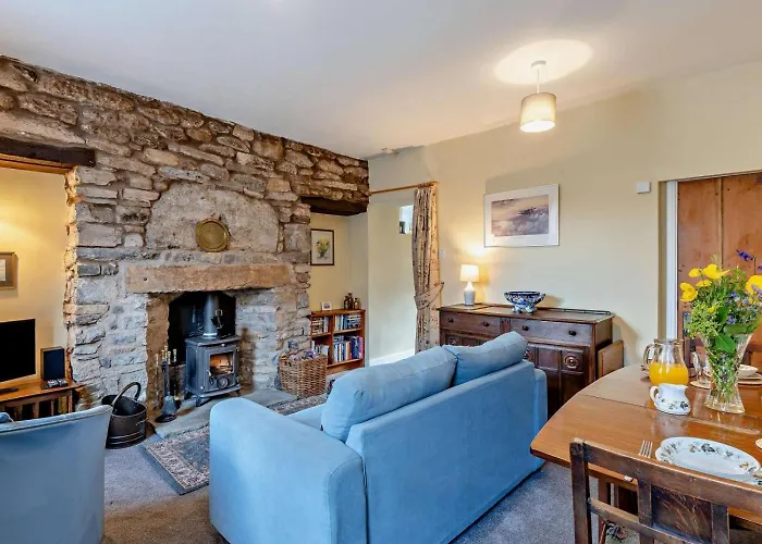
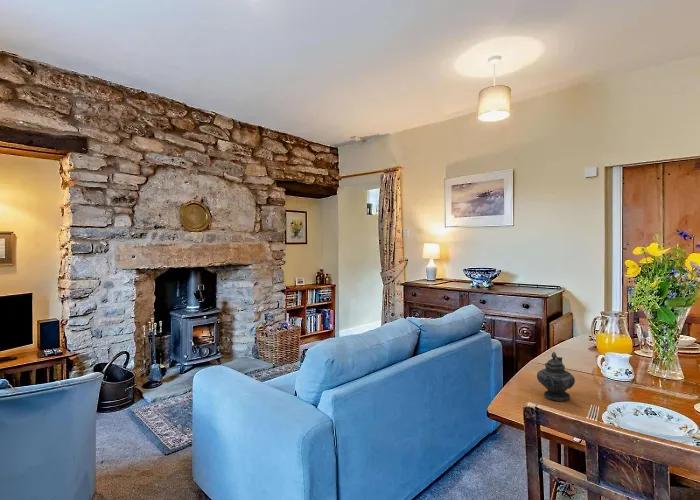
+ teapot [536,351,576,402]
